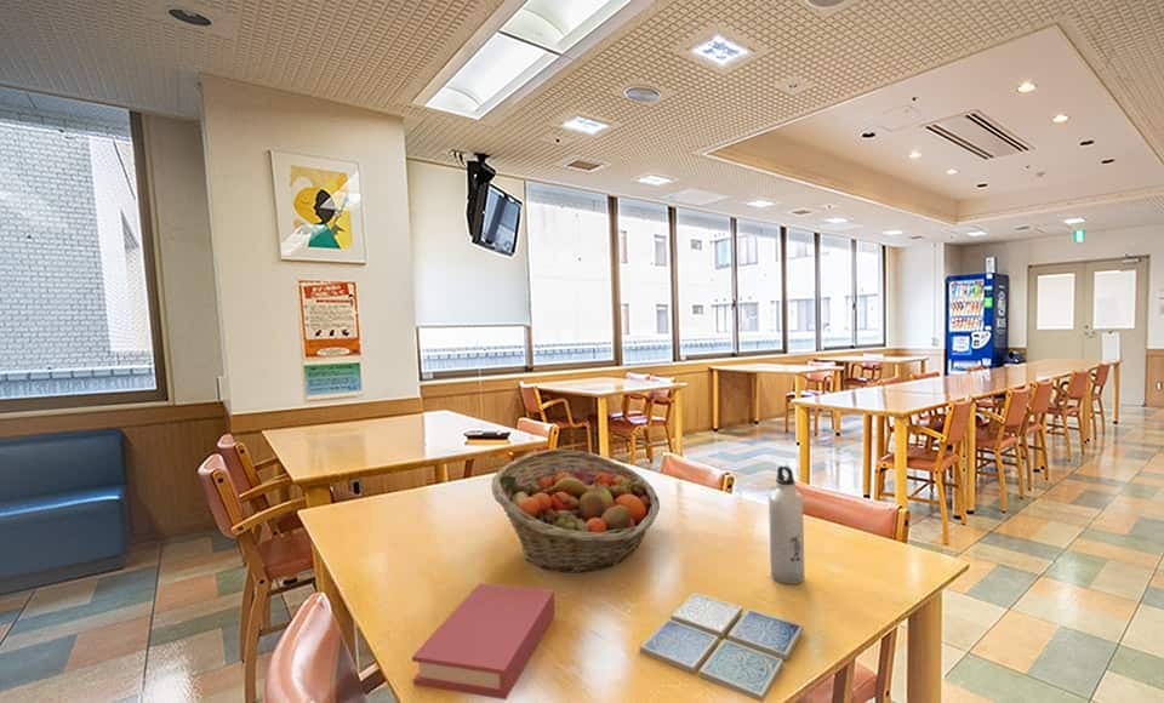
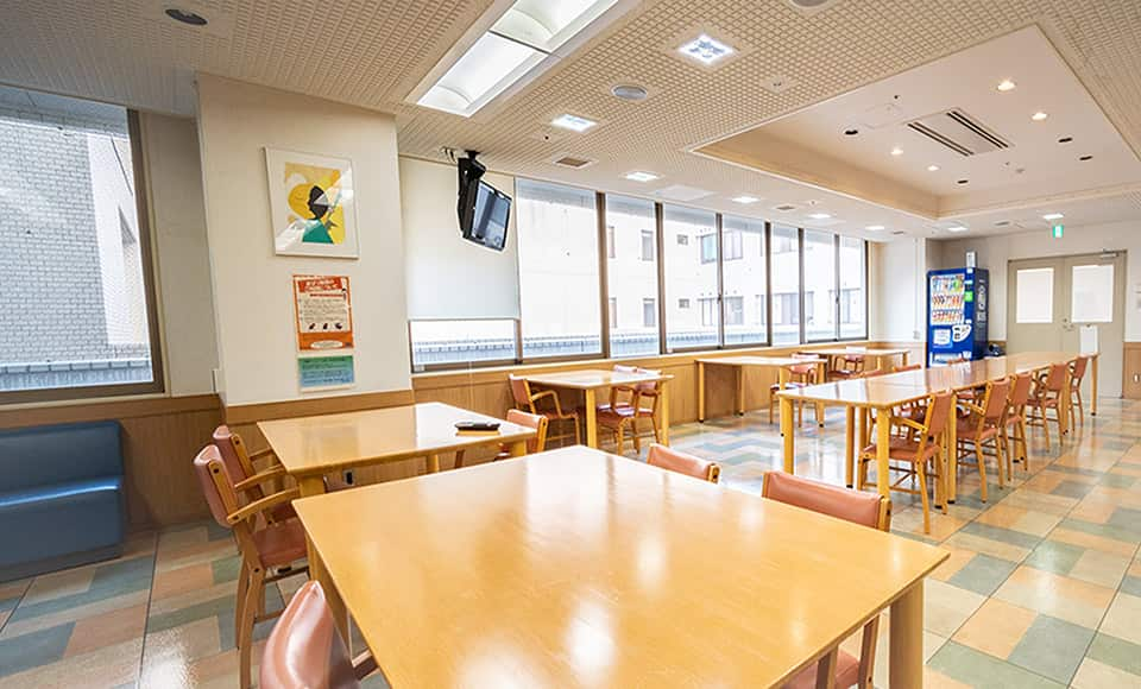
- water bottle [768,464,805,585]
- drink coaster [638,591,805,703]
- book [411,582,557,701]
- fruit basket [490,448,661,573]
